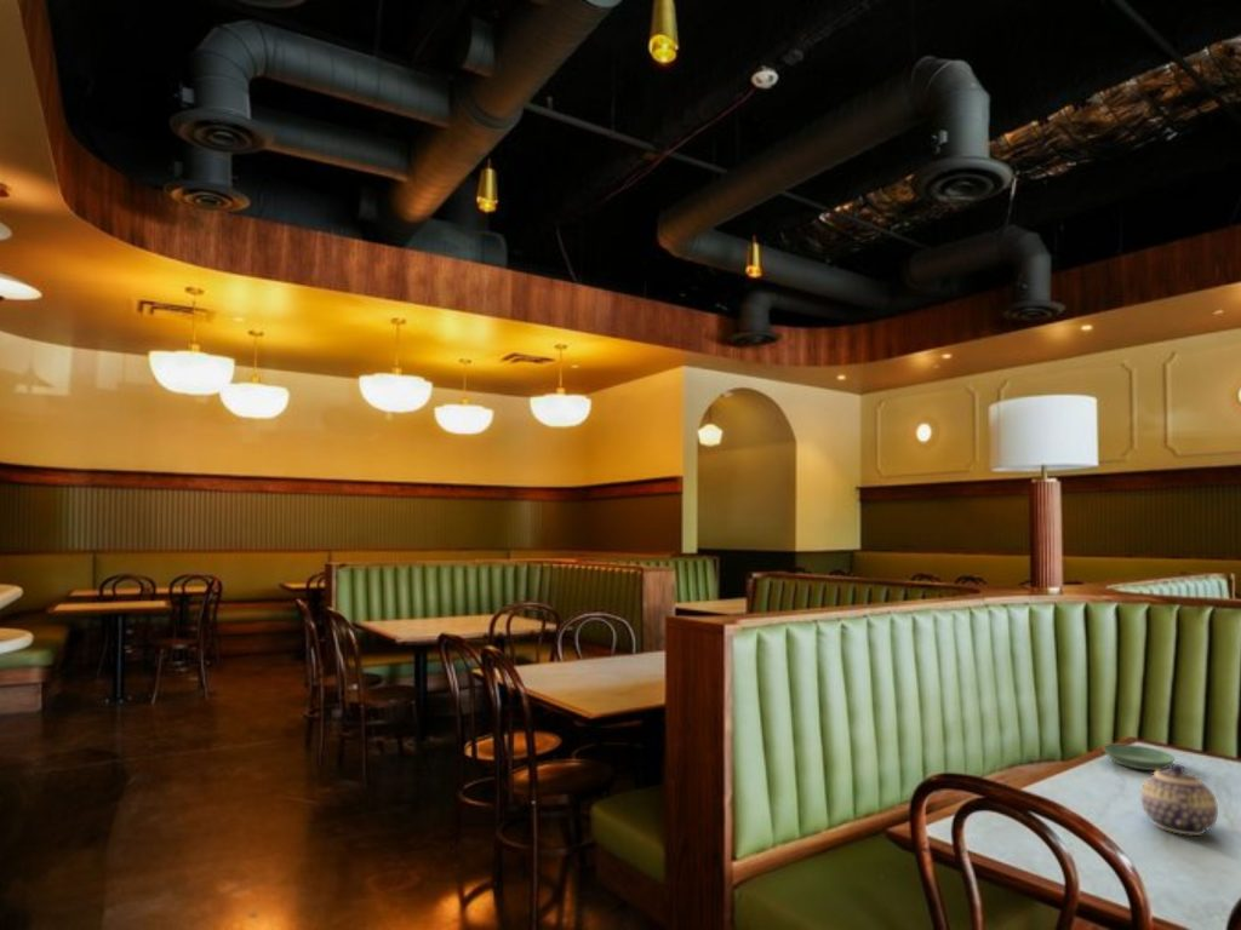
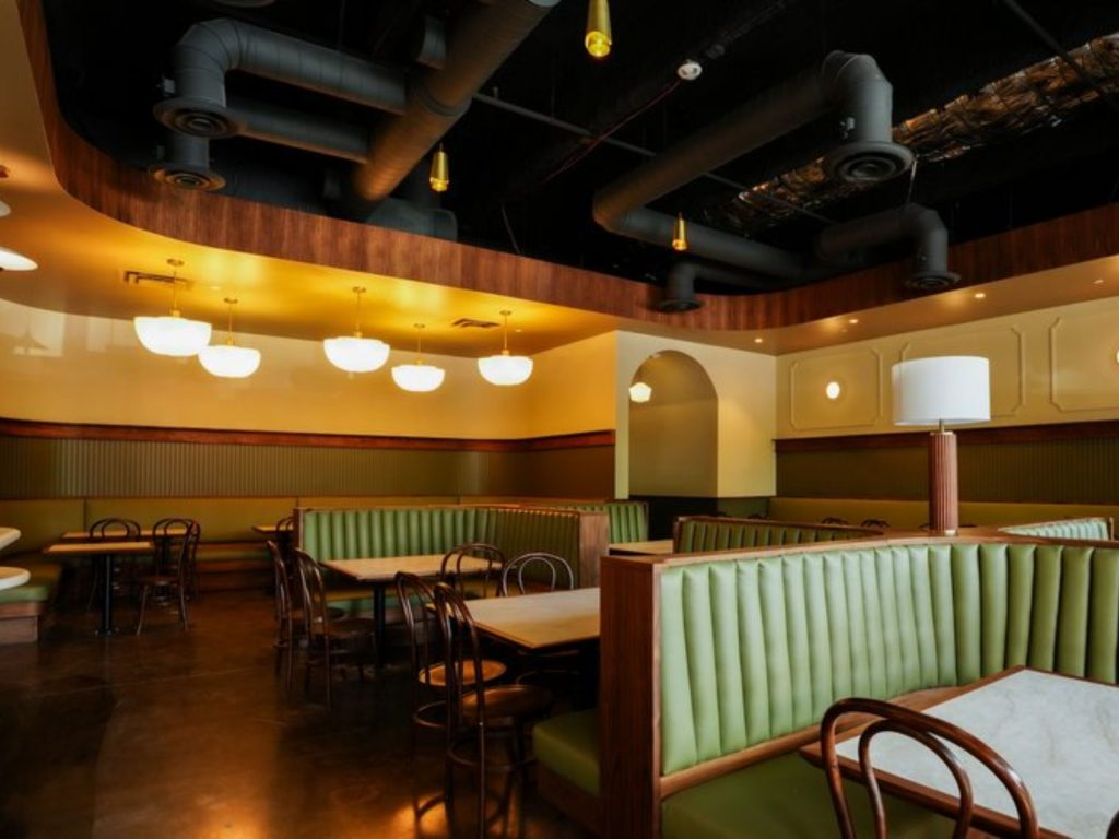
- teapot [1140,763,1219,837]
- saucer [1102,744,1177,771]
